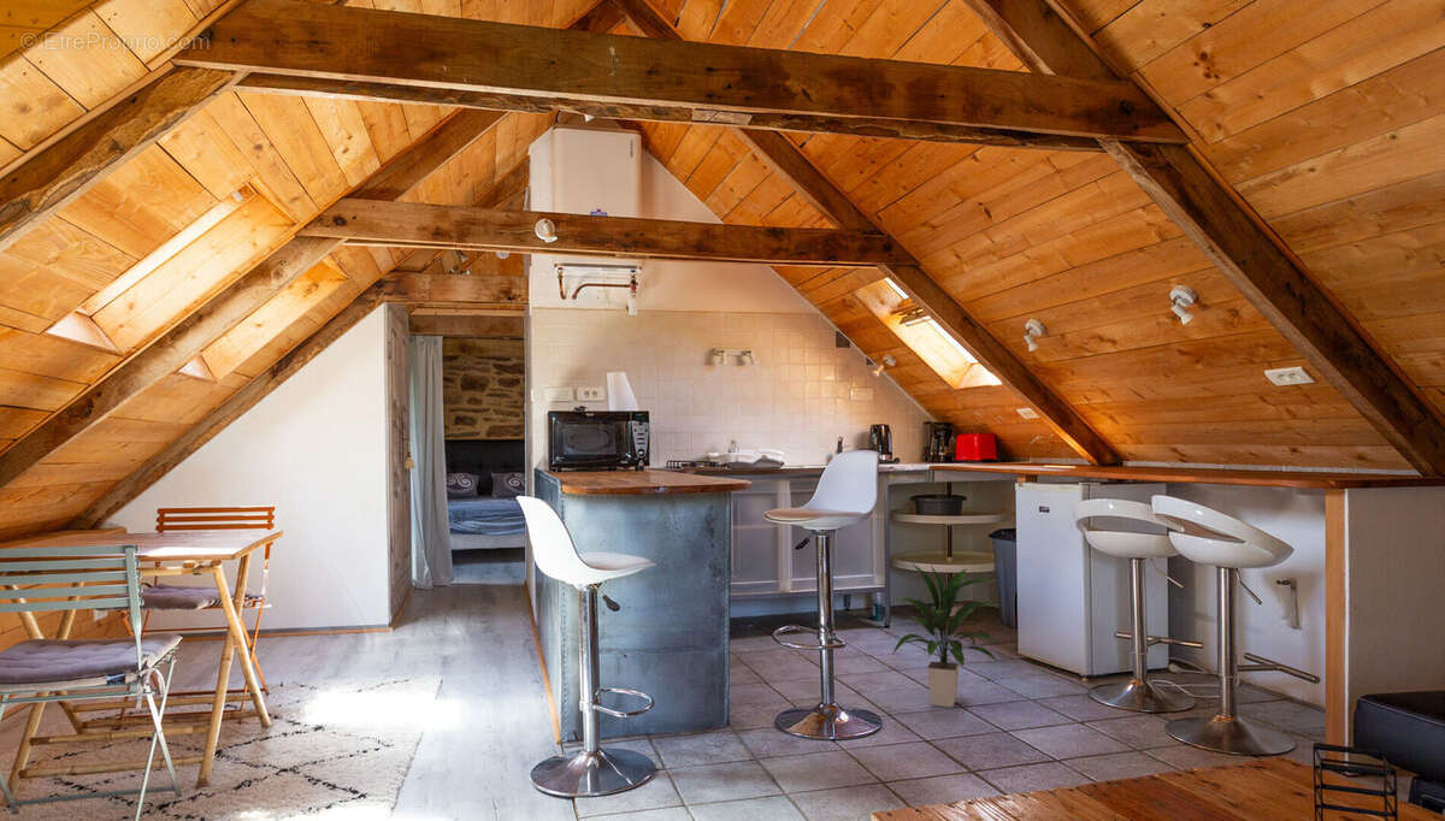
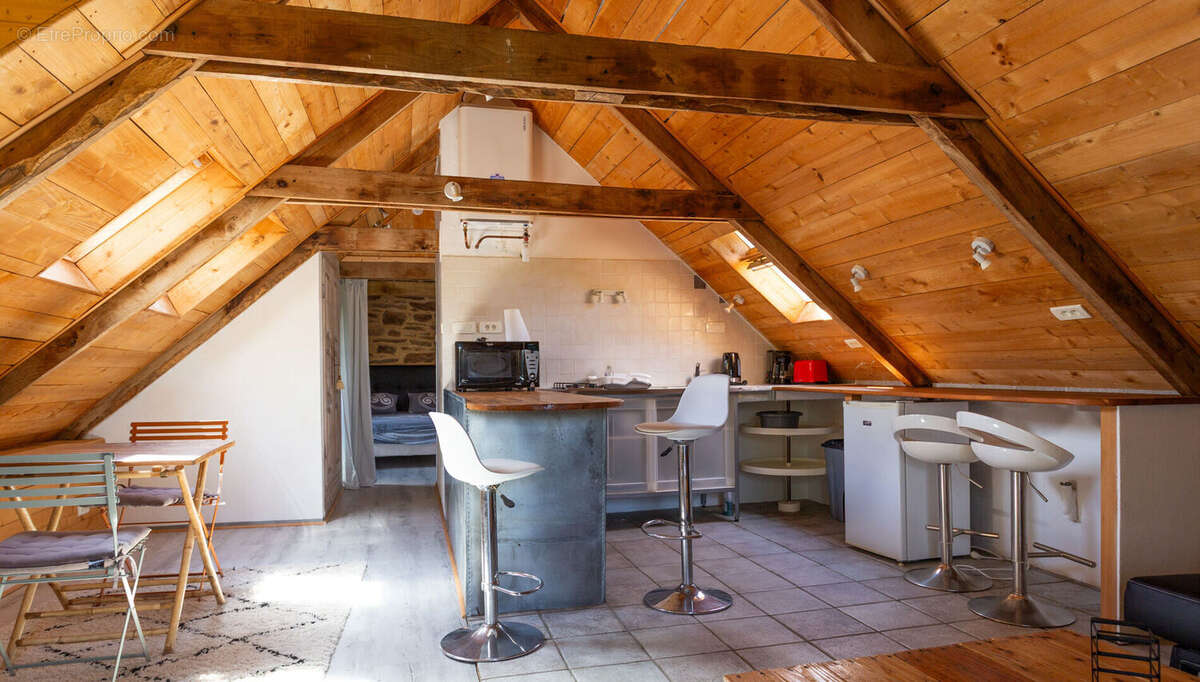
- indoor plant [891,560,1001,708]
